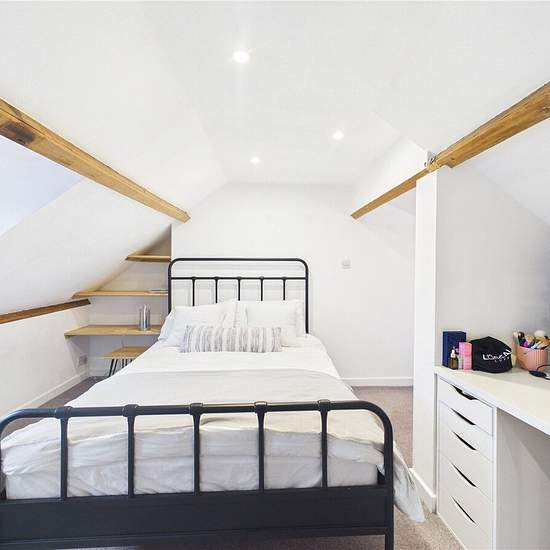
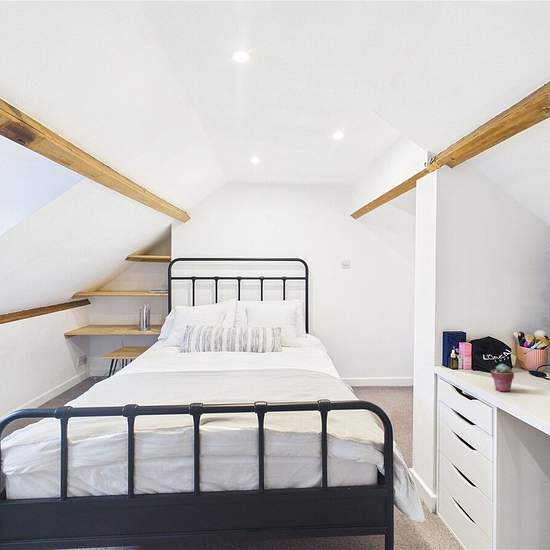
+ potted succulent [490,363,515,393]
